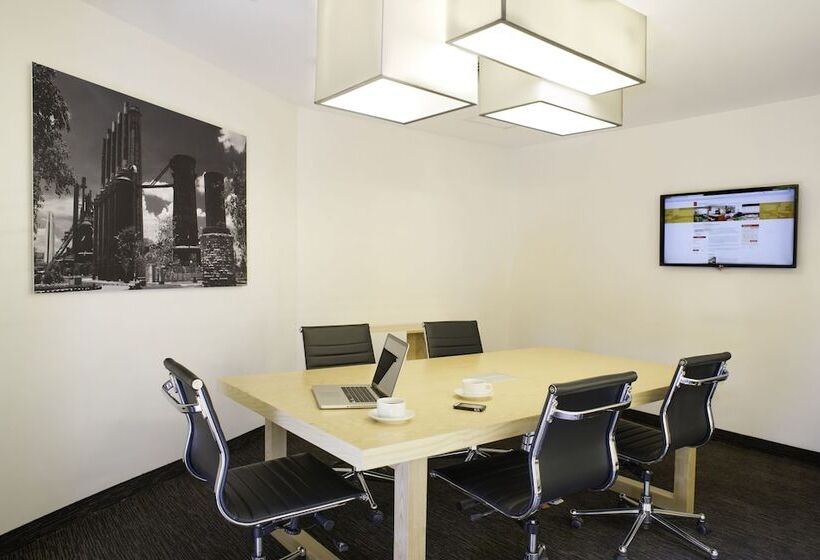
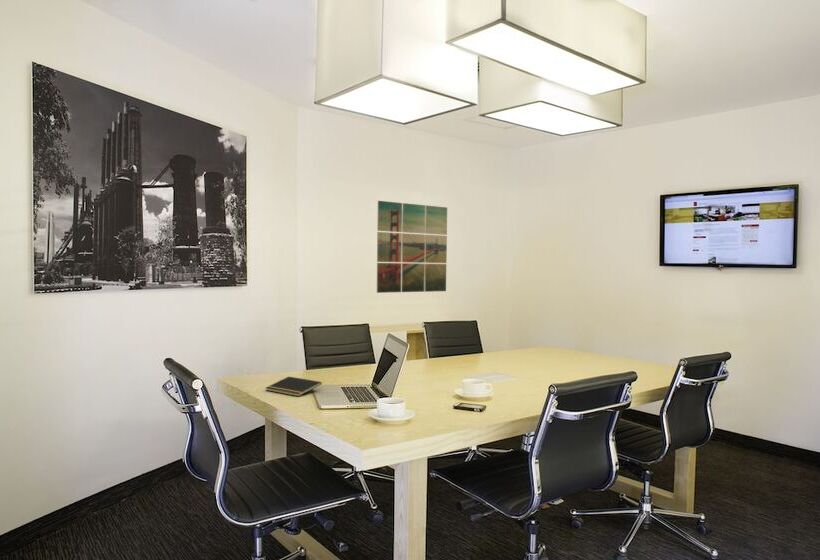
+ notepad [265,376,323,397]
+ wall art [376,200,448,294]
